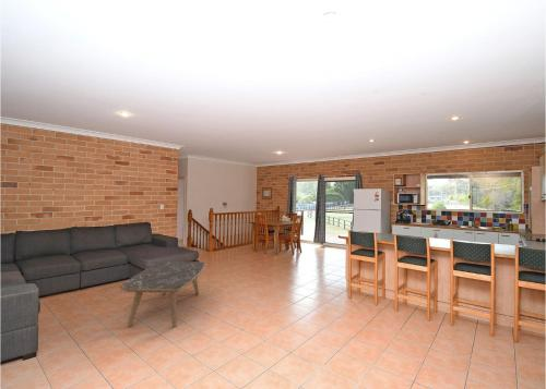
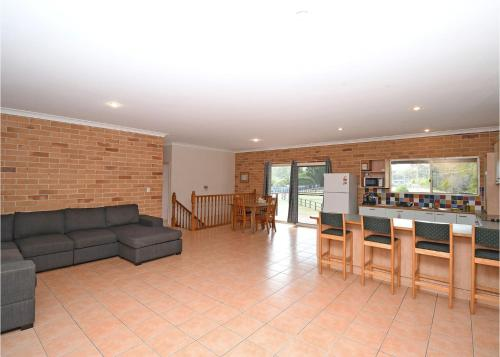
- coffee table [119,260,206,328]
